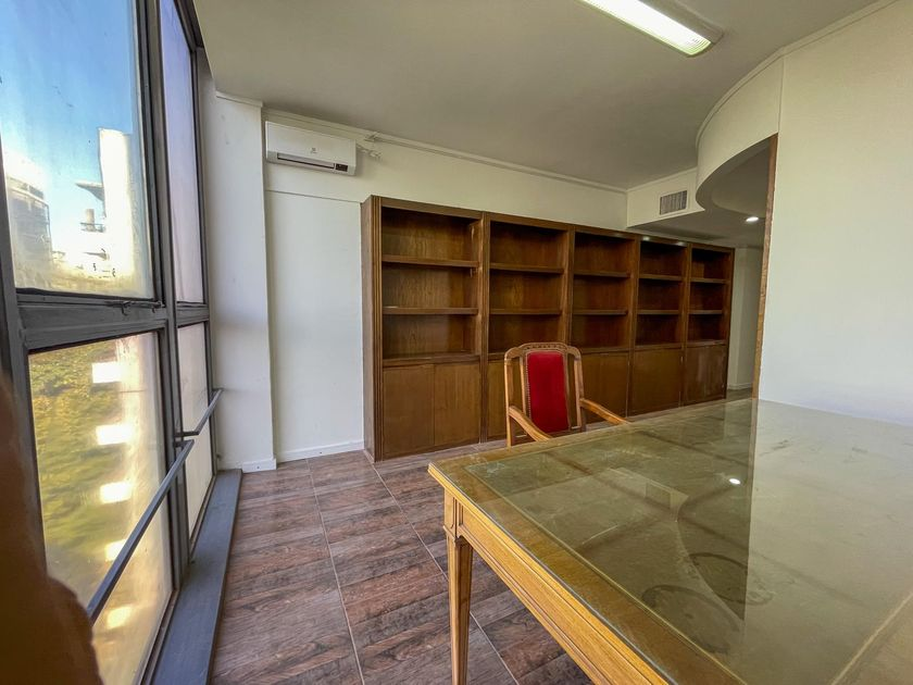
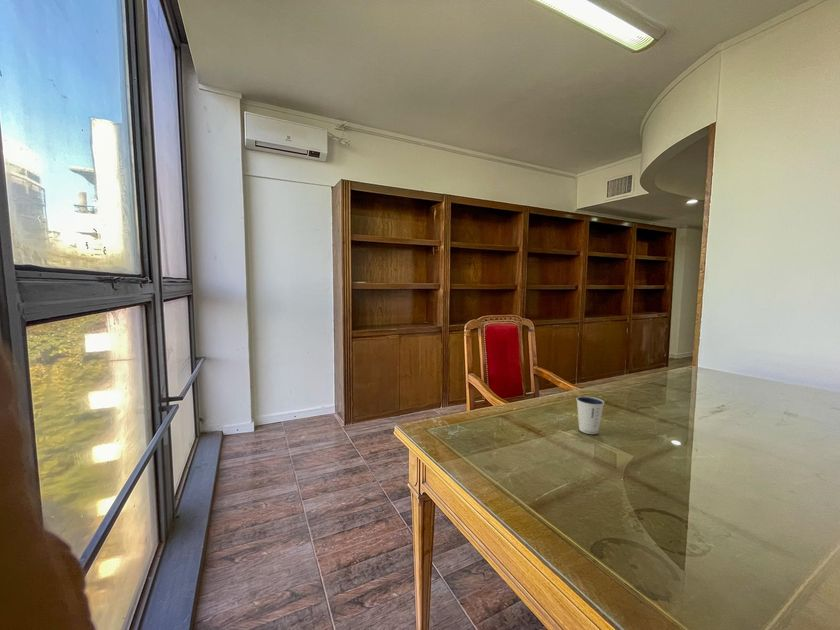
+ dixie cup [575,395,605,435]
